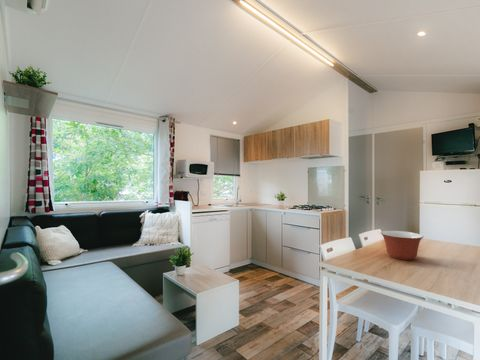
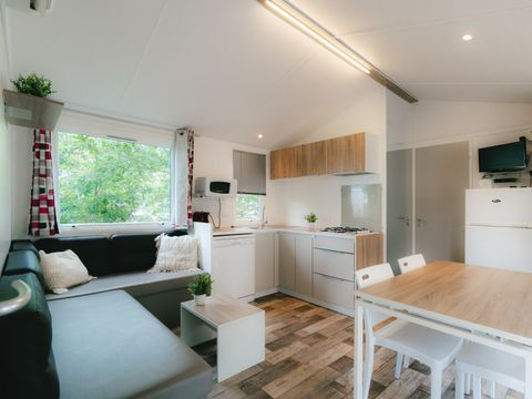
- mixing bowl [380,230,425,261]
